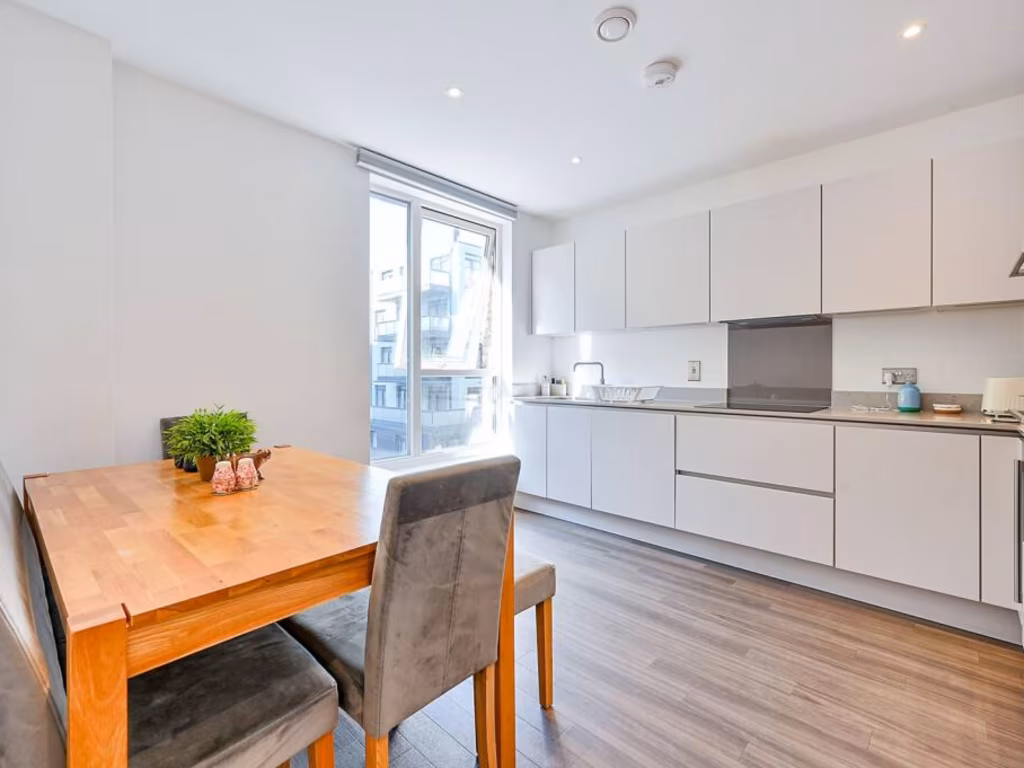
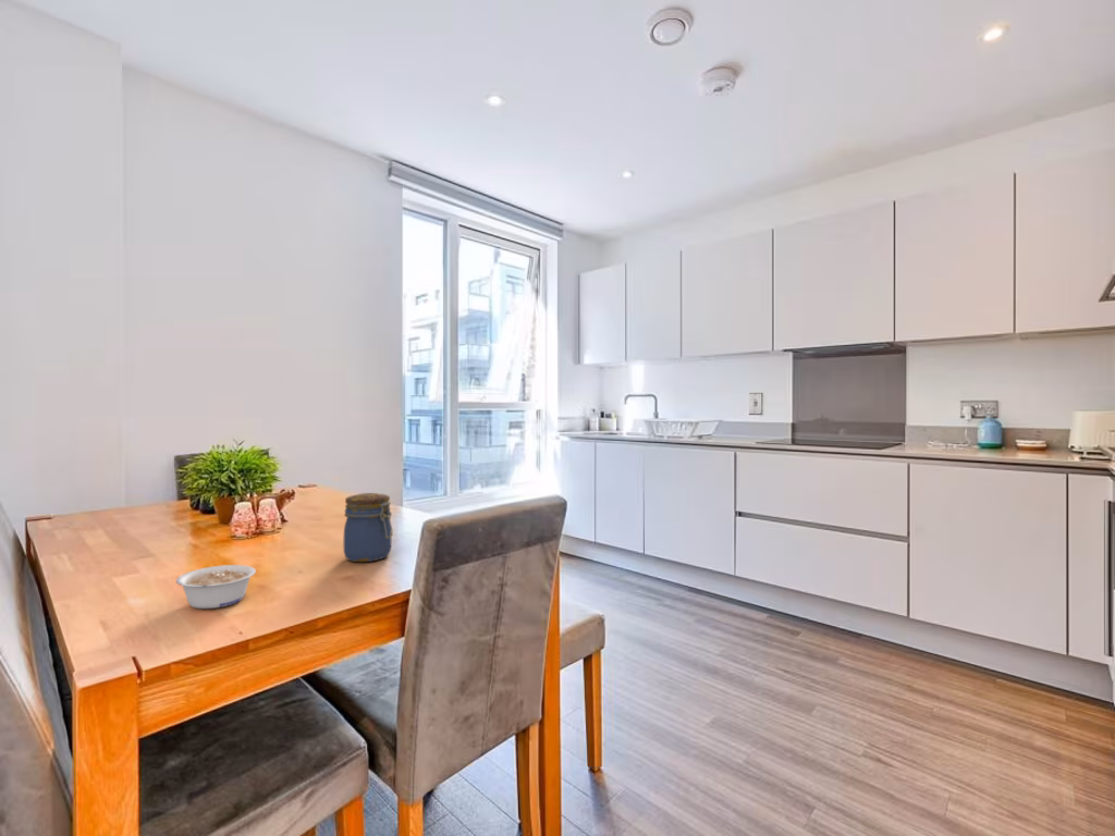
+ jar [343,492,393,563]
+ legume [175,564,257,610]
